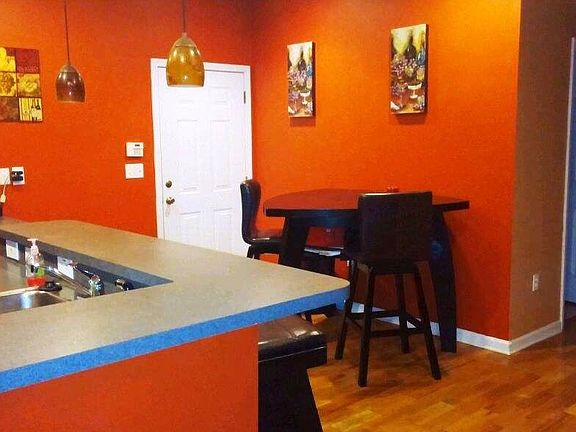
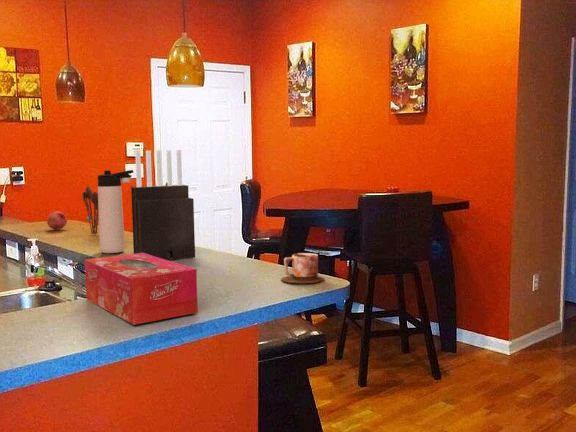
+ mug [280,252,325,284]
+ tissue box [84,253,199,326]
+ utensil holder [81,185,99,235]
+ thermos bottle [97,169,134,254]
+ knife block [130,149,196,261]
+ fruit [46,210,68,230]
